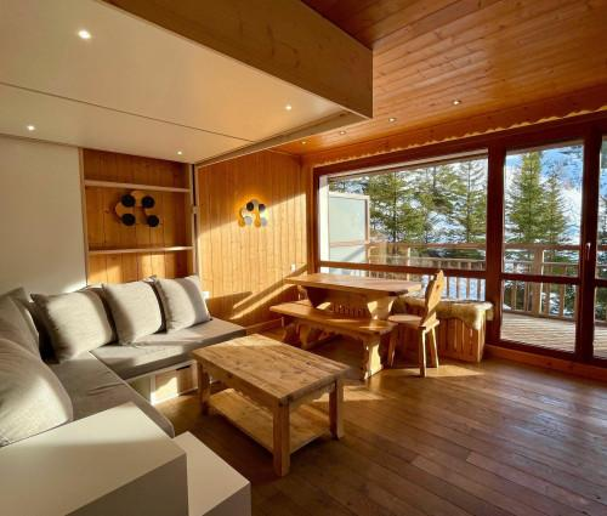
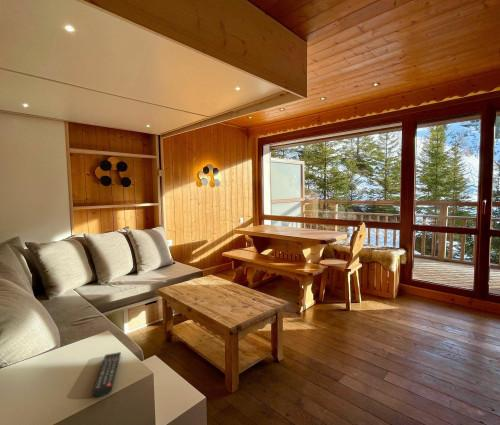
+ remote control [91,351,122,398]
